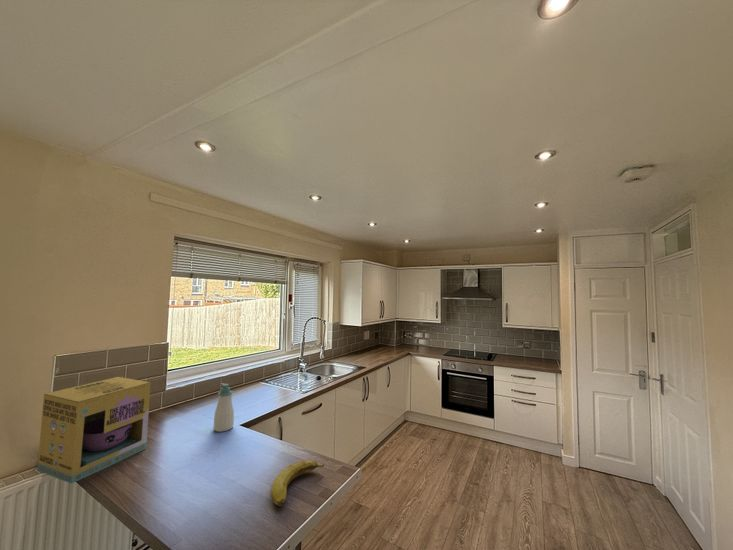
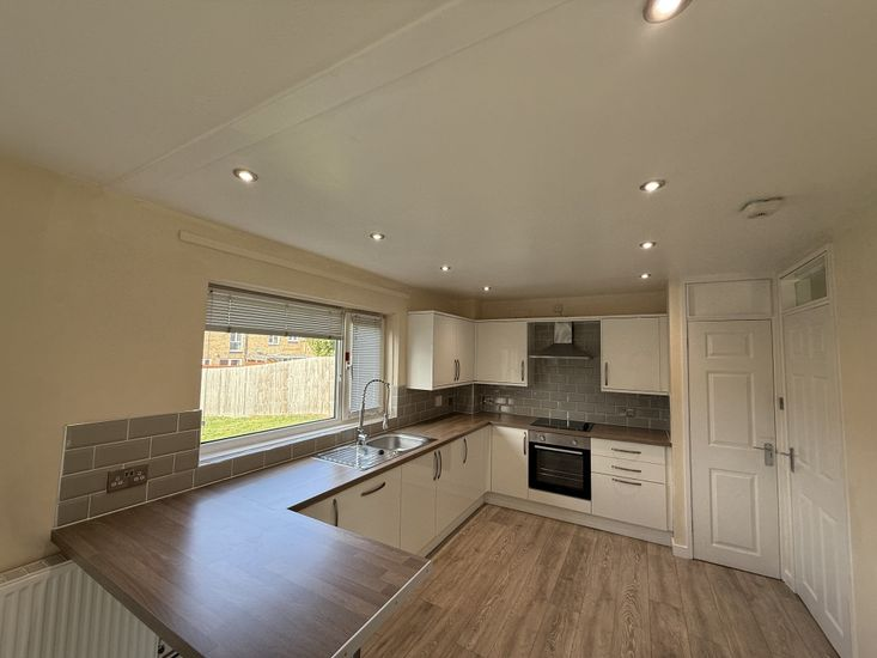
- banana [270,459,325,507]
- soap bottle [213,382,235,433]
- cereal box [36,376,152,485]
